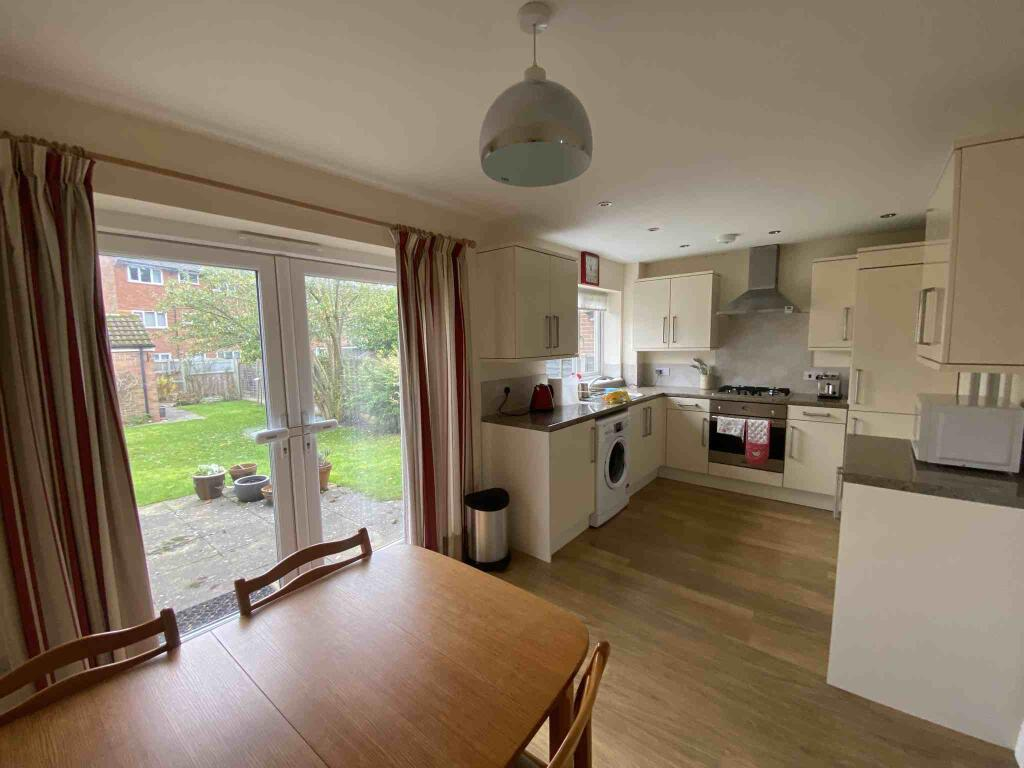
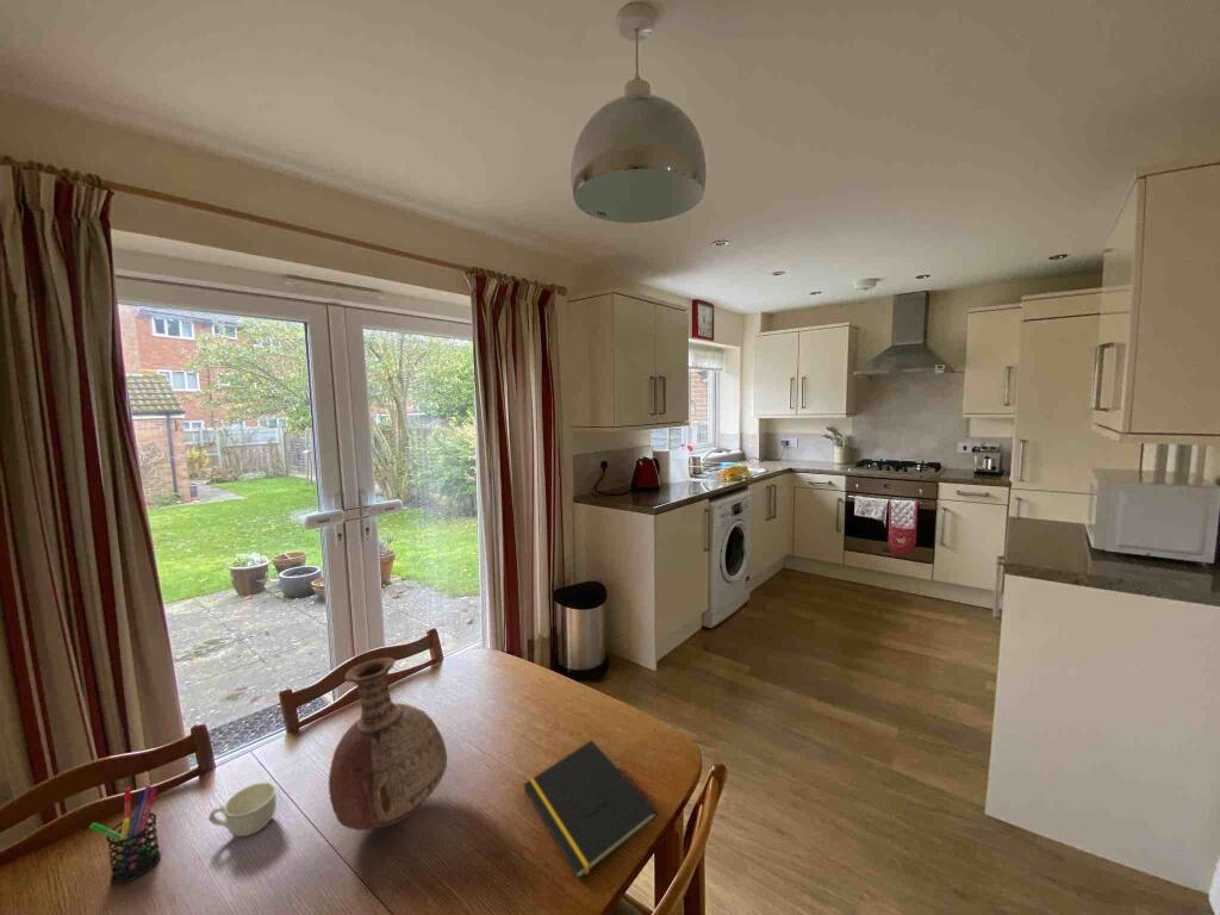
+ vase [328,656,448,832]
+ pen holder [88,784,162,884]
+ cup [208,782,278,838]
+ notepad [522,739,659,880]
